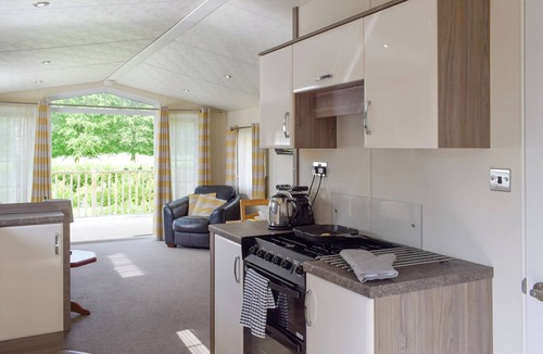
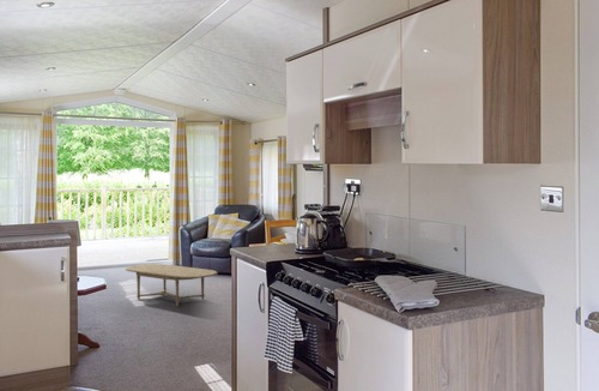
+ coffee table [125,263,218,307]
